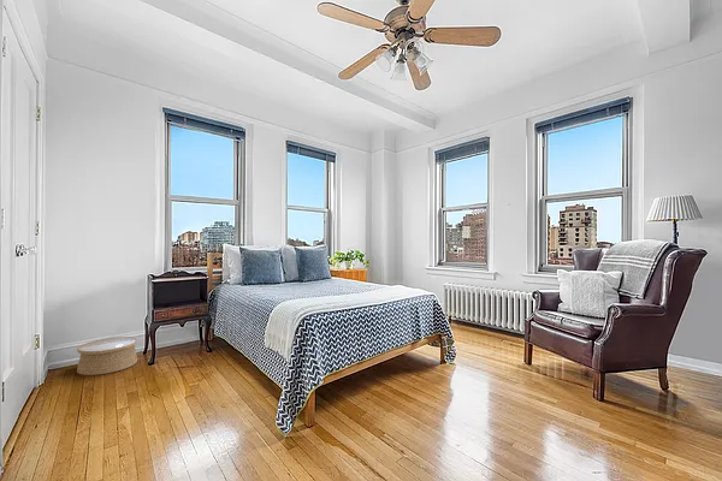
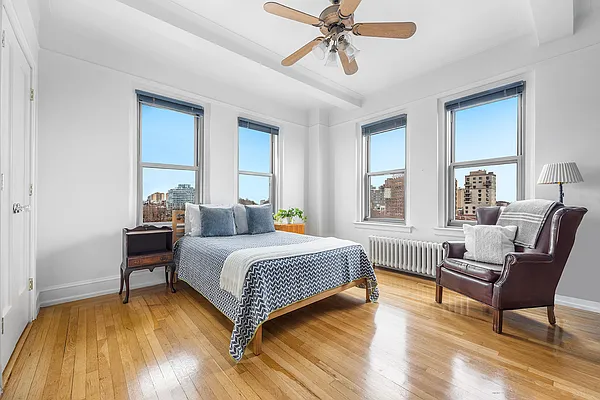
- woven basket [76,335,138,376]
